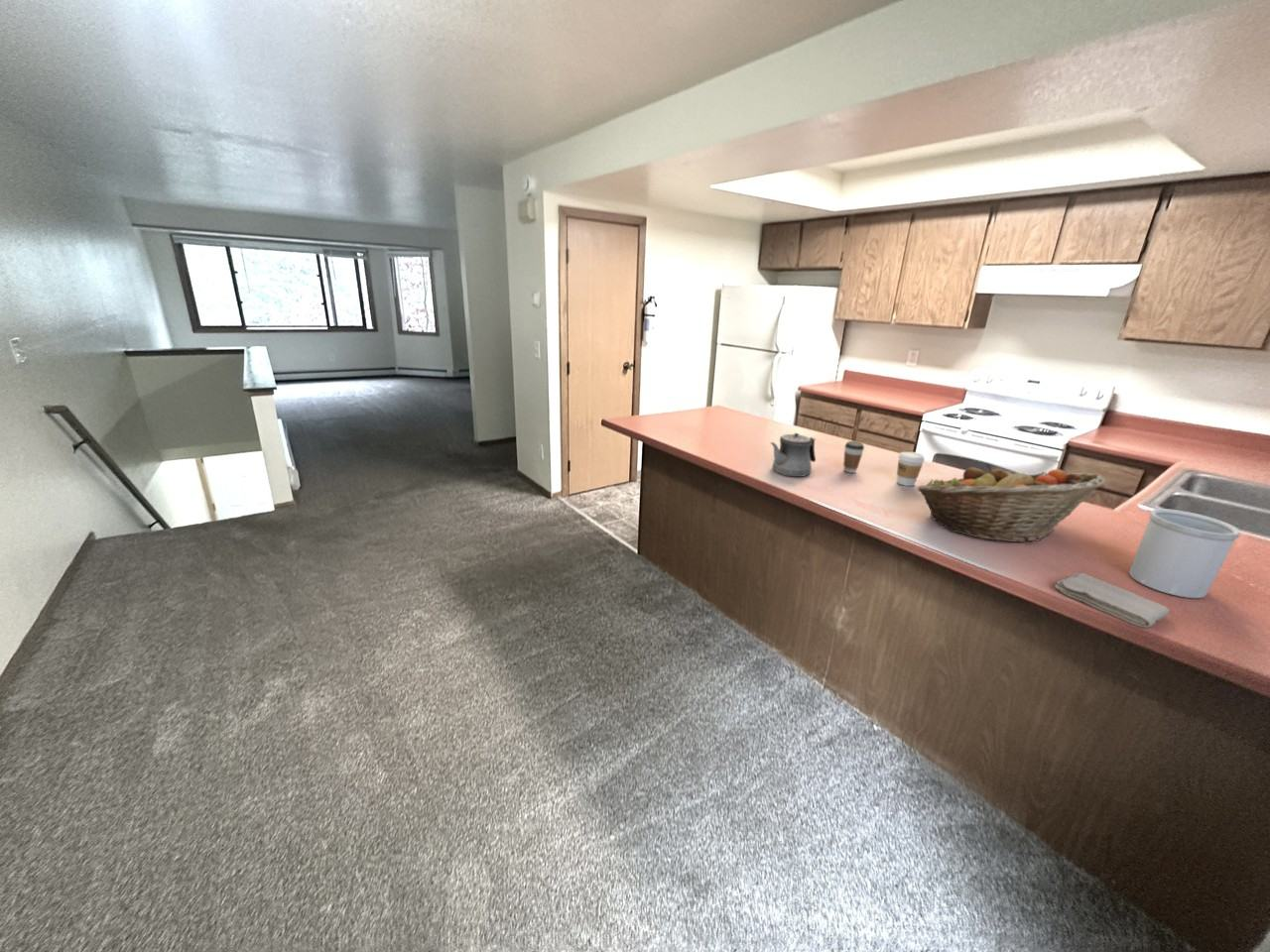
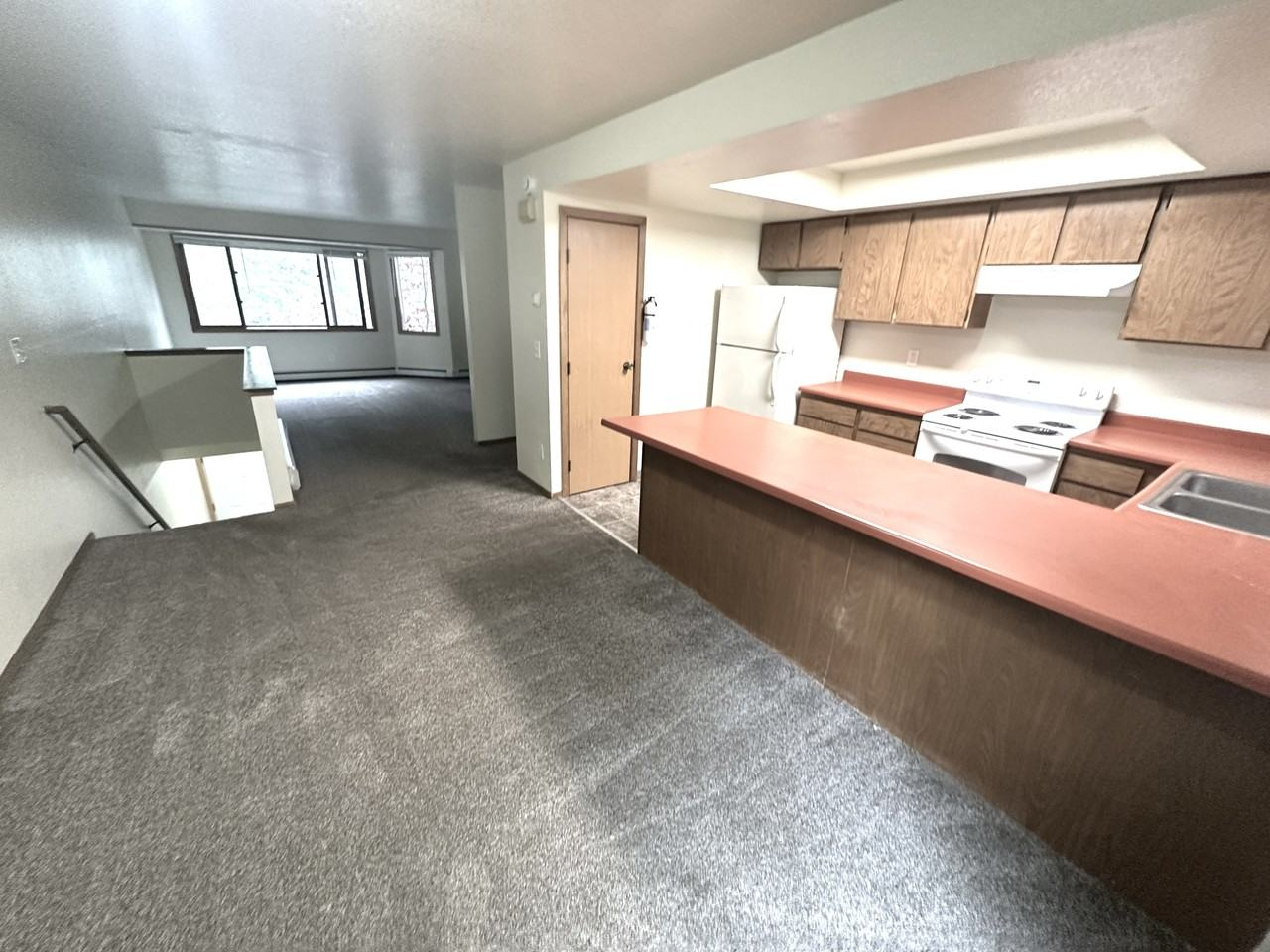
- teapot [769,432,817,478]
- fruit basket [917,463,1107,543]
- utensil holder [1128,508,1241,599]
- washcloth [1054,572,1171,629]
- coffee cup [896,451,926,487]
- coffee cup [842,440,865,474]
